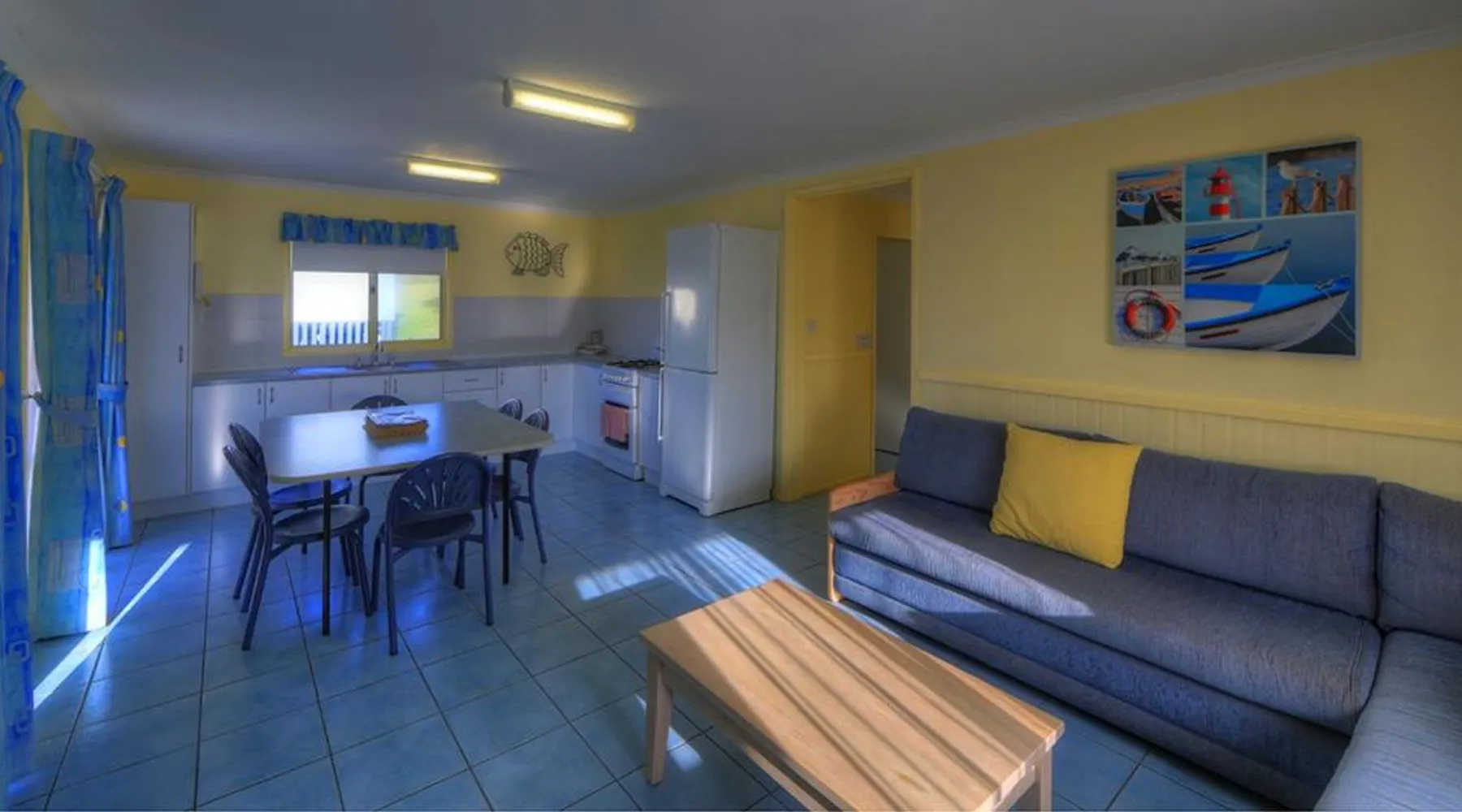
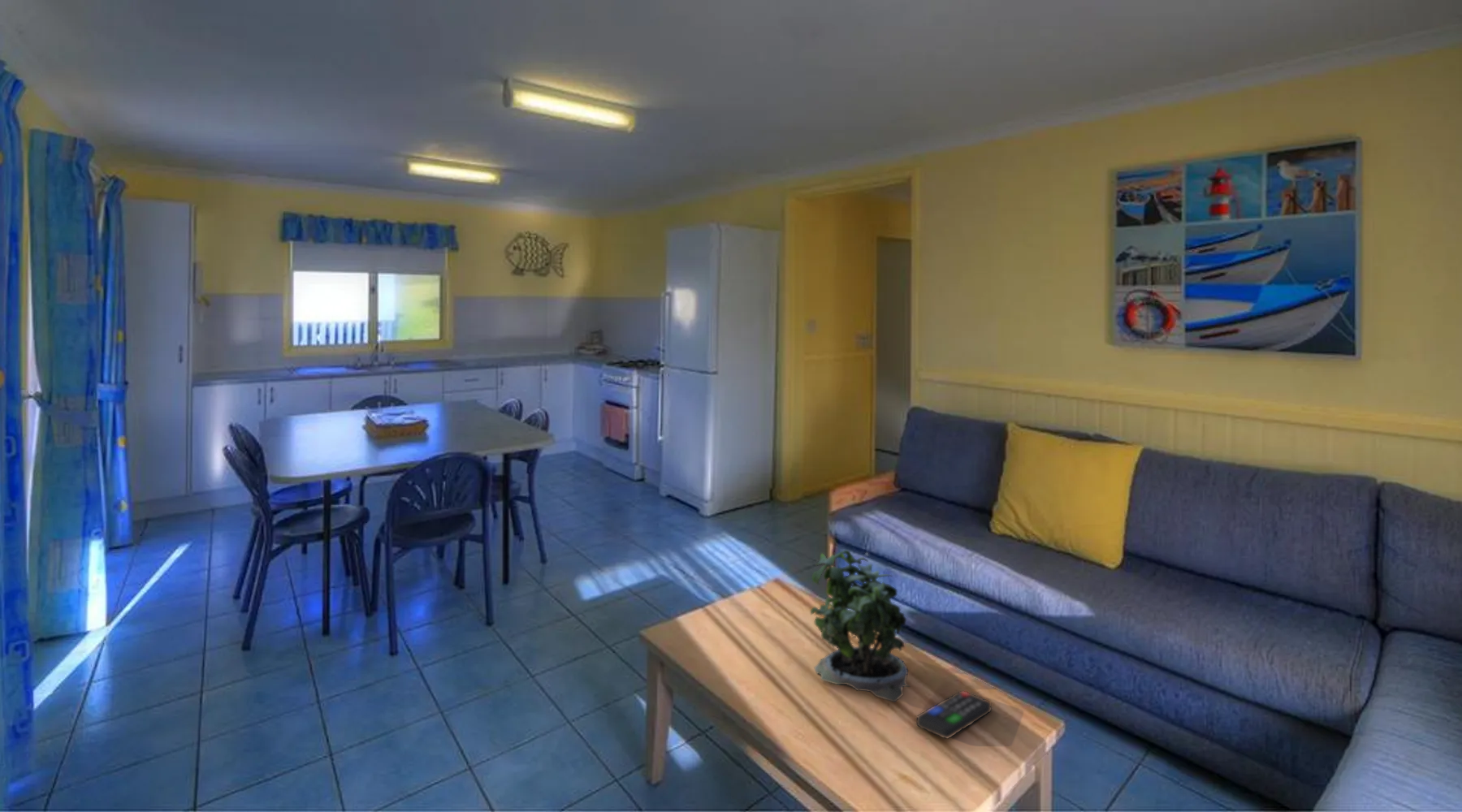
+ potted plant [810,550,911,703]
+ remote control [916,690,993,740]
